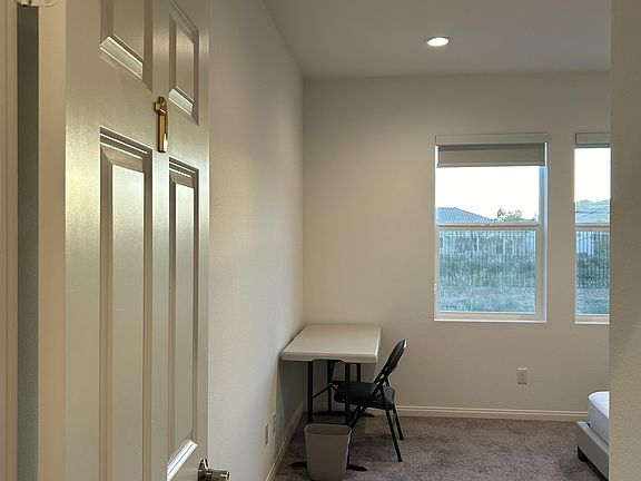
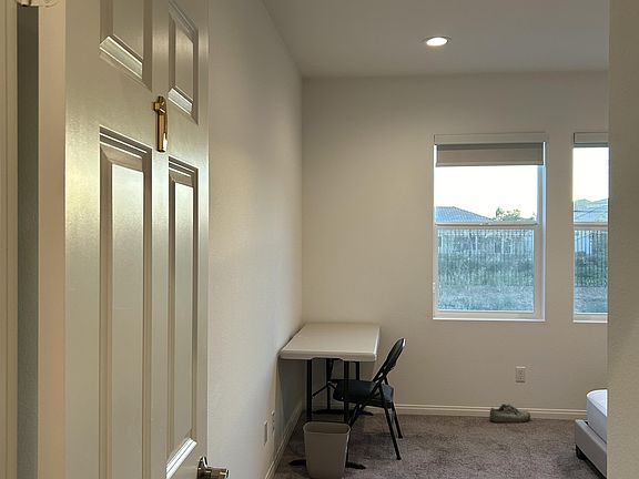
+ shoe [488,402,531,424]
